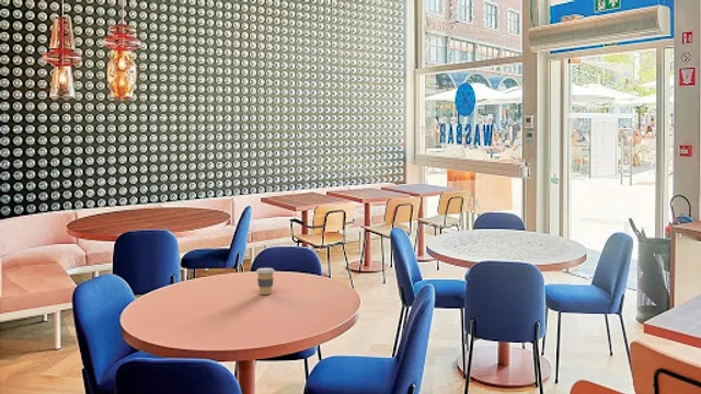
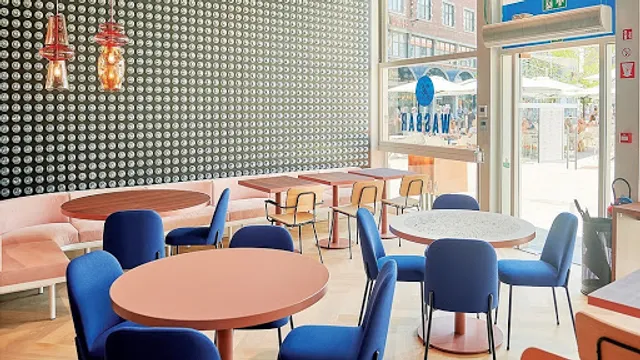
- coffee cup [255,267,276,296]
